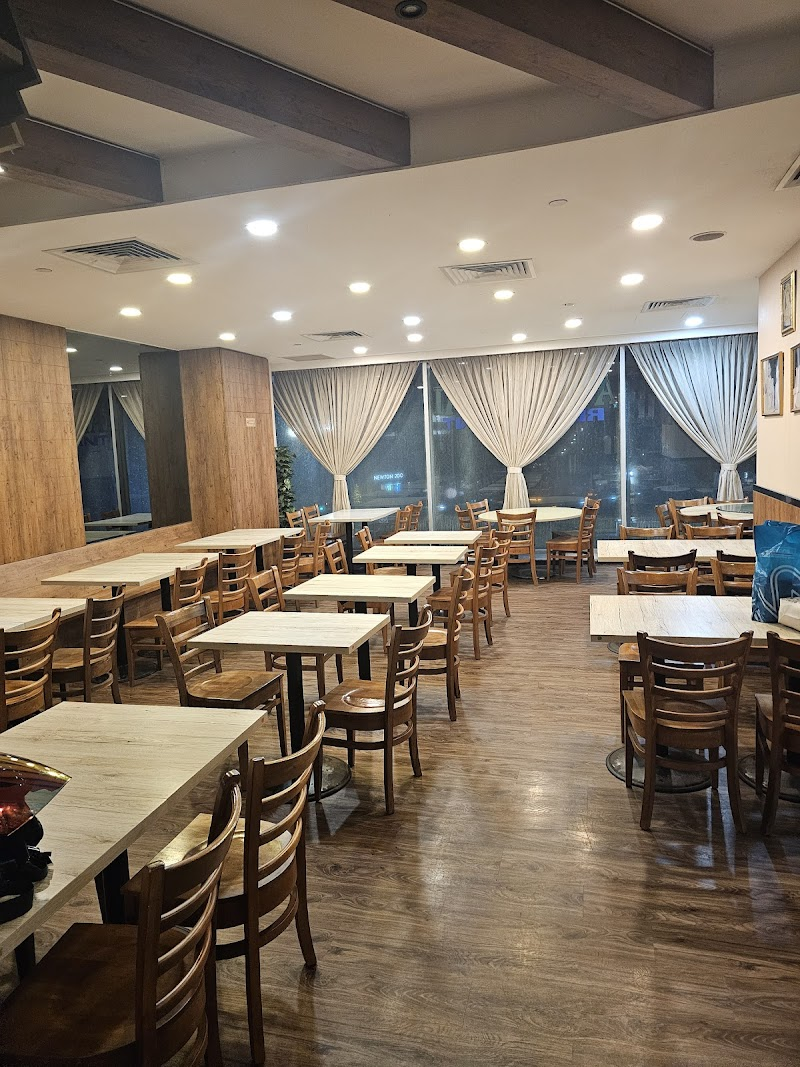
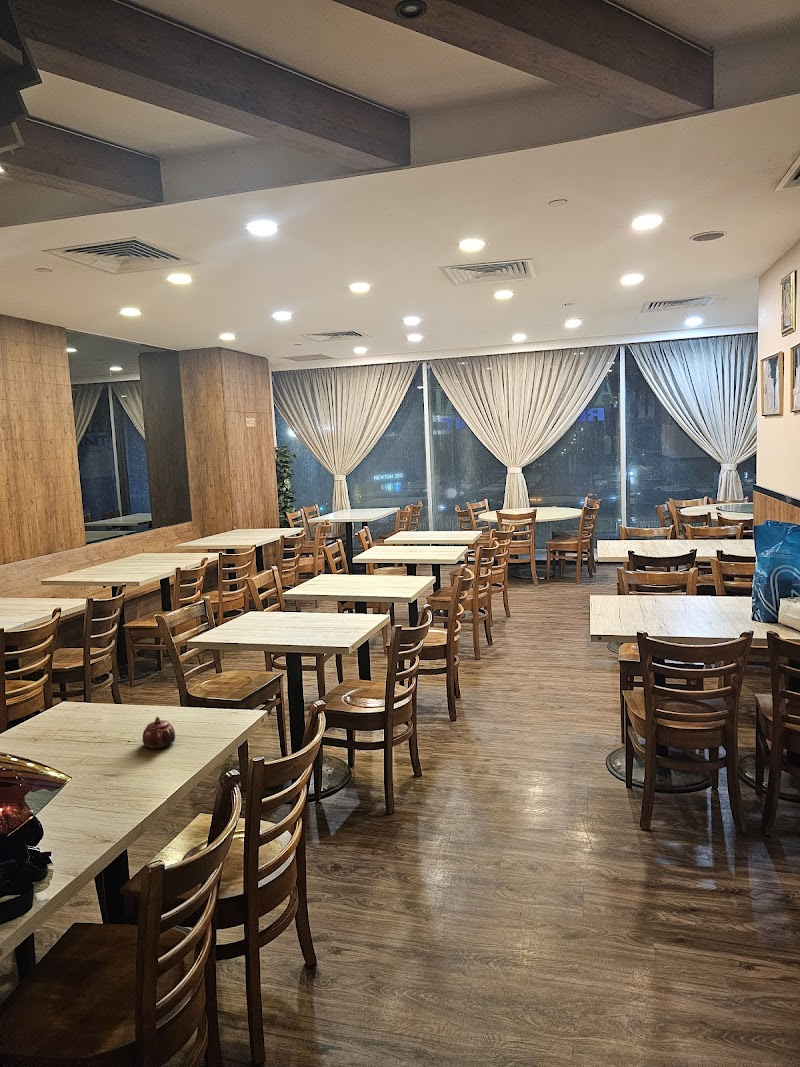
+ teapot [142,716,176,749]
